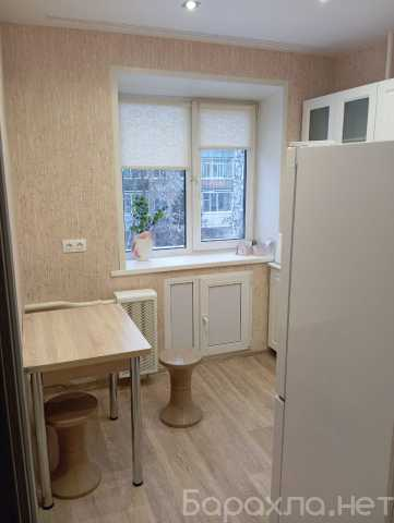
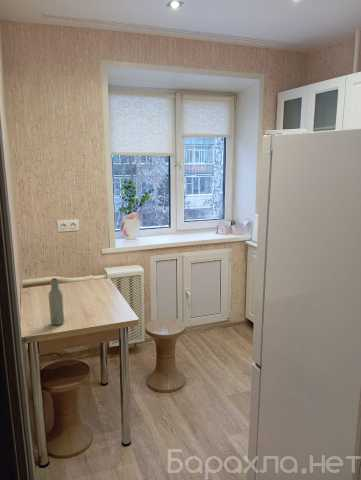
+ bottle [47,277,65,326]
